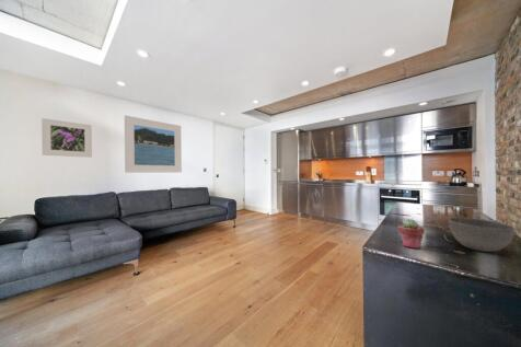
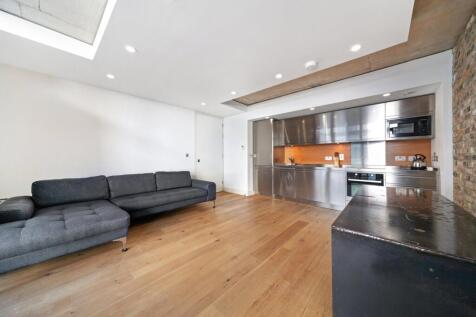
- potted succulent [396,218,426,250]
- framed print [40,117,93,159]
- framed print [124,114,183,174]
- bowl [447,217,516,253]
